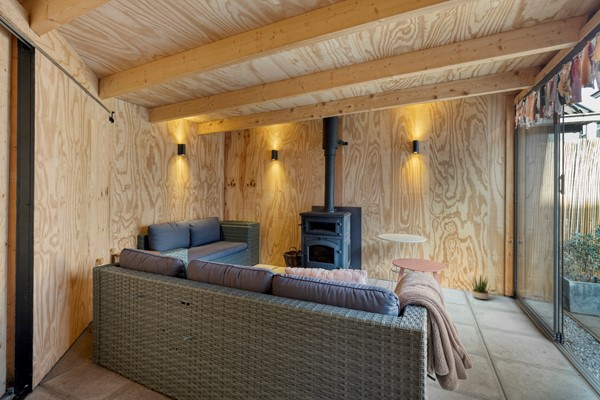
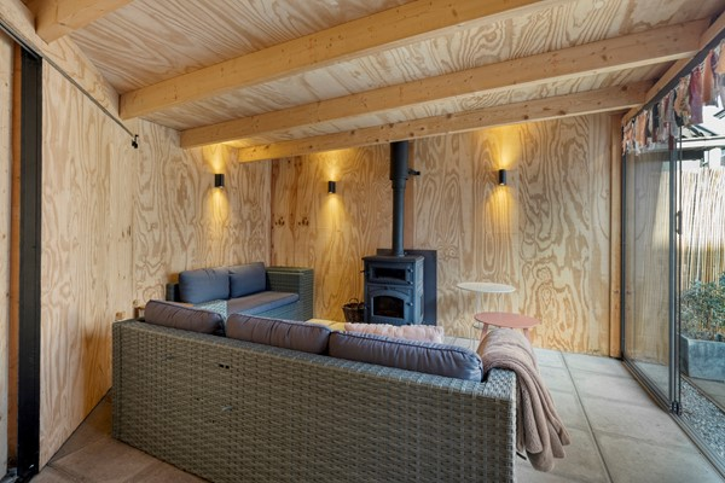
- potted plant [467,273,491,301]
